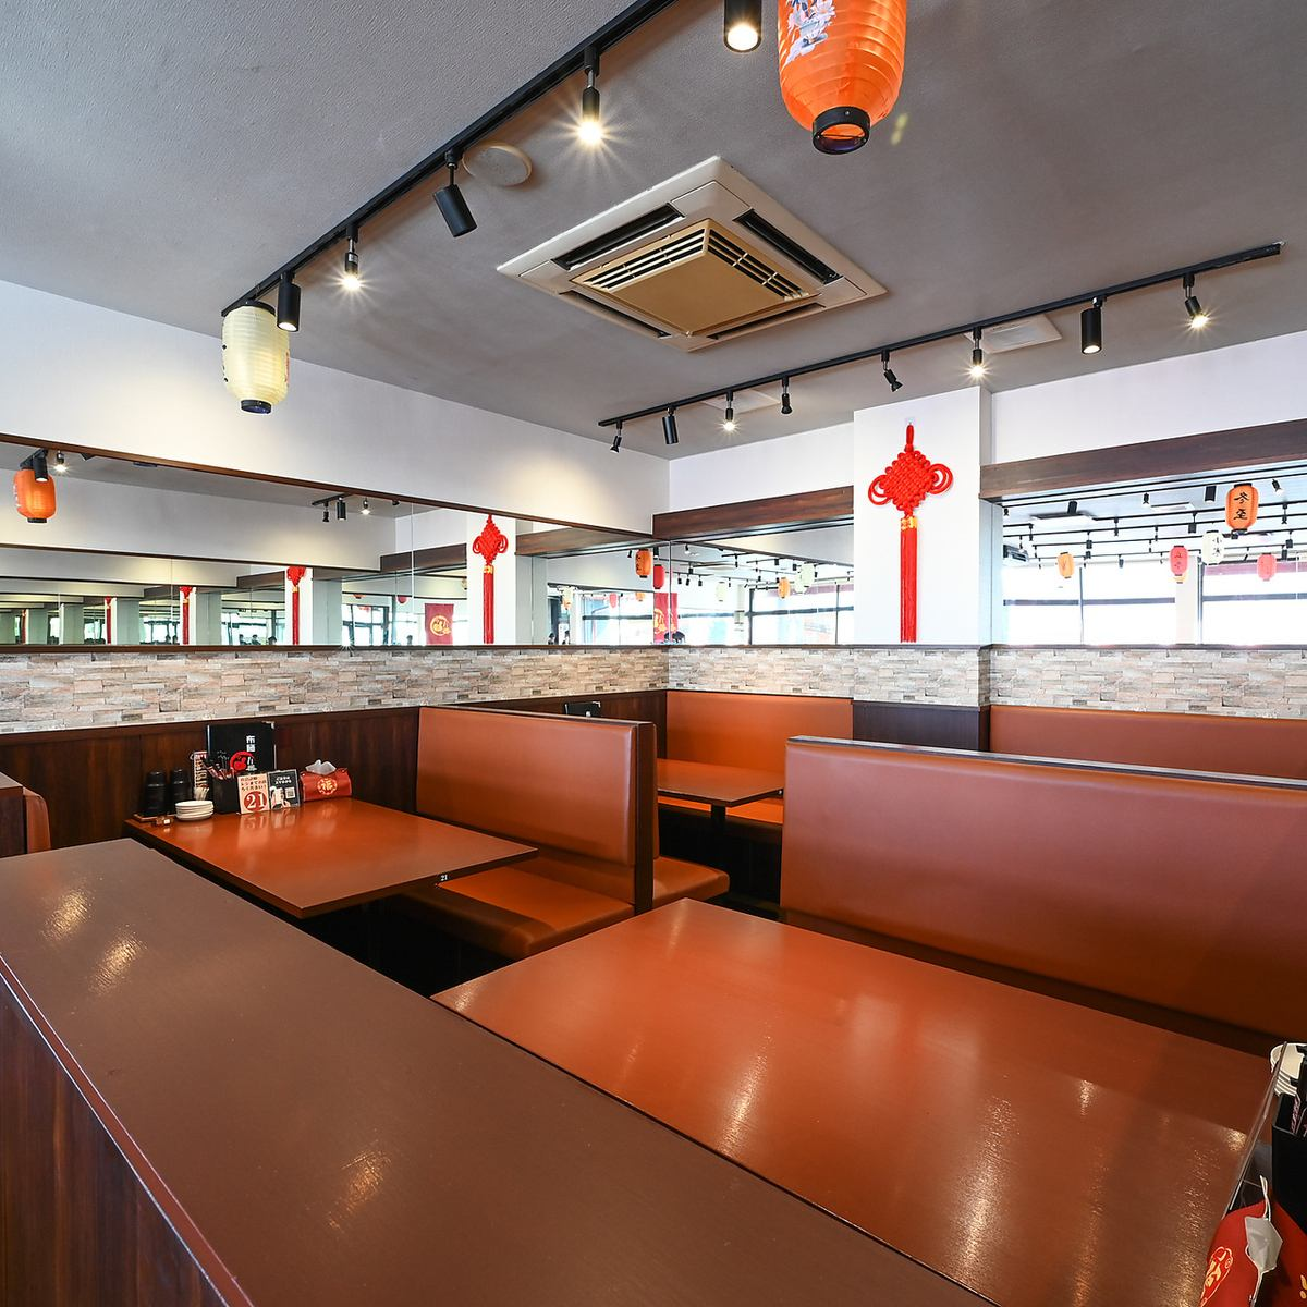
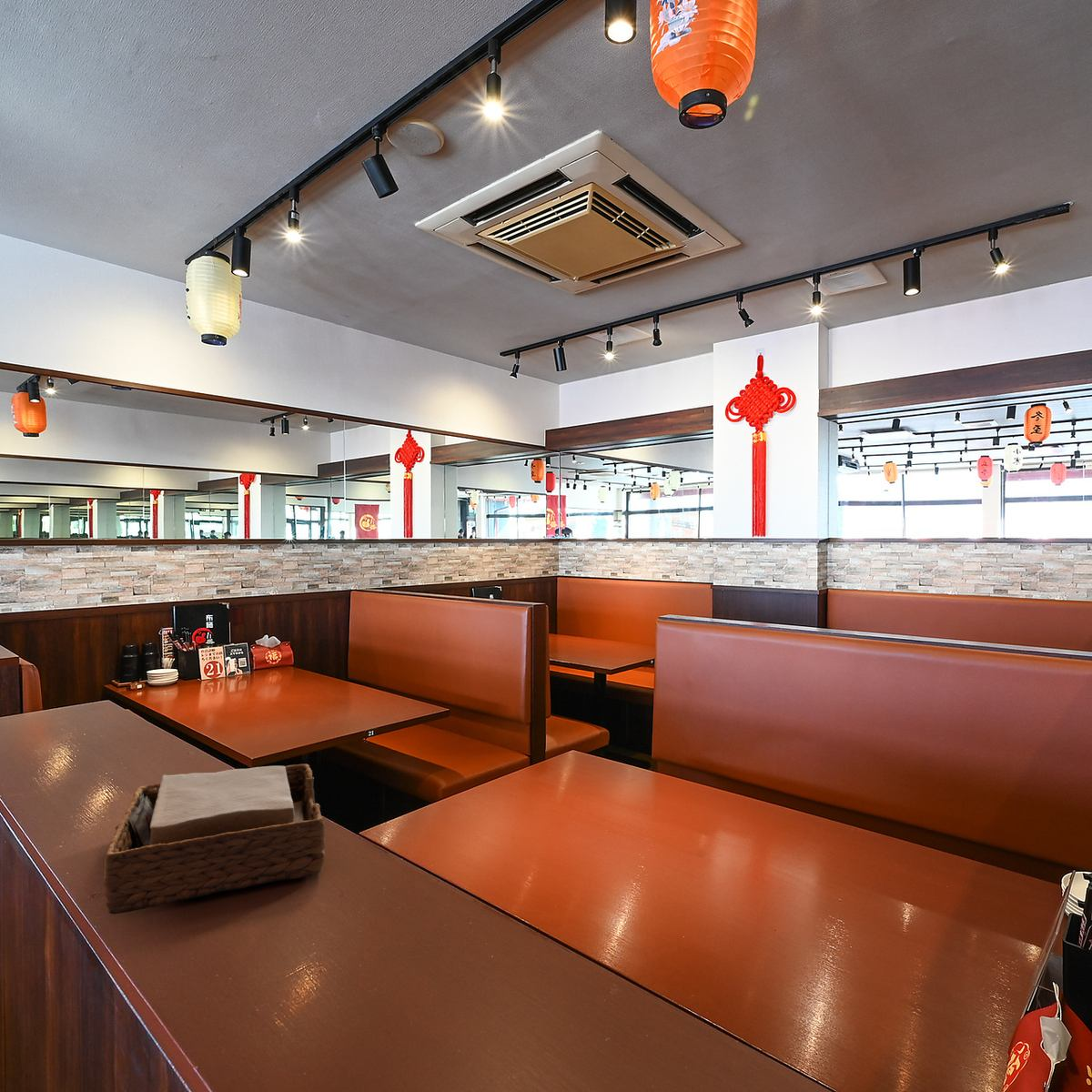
+ napkin holder [103,763,326,915]
